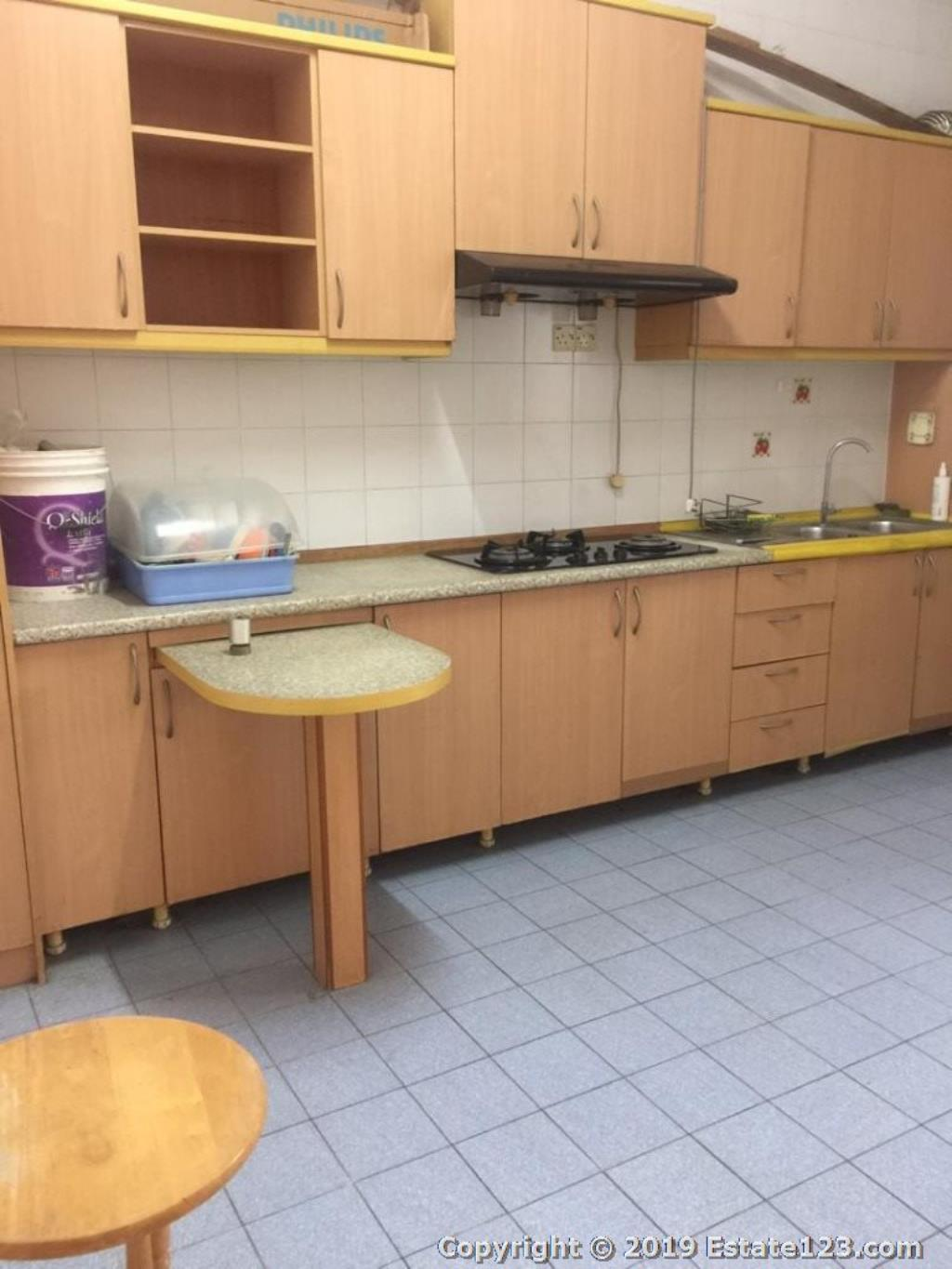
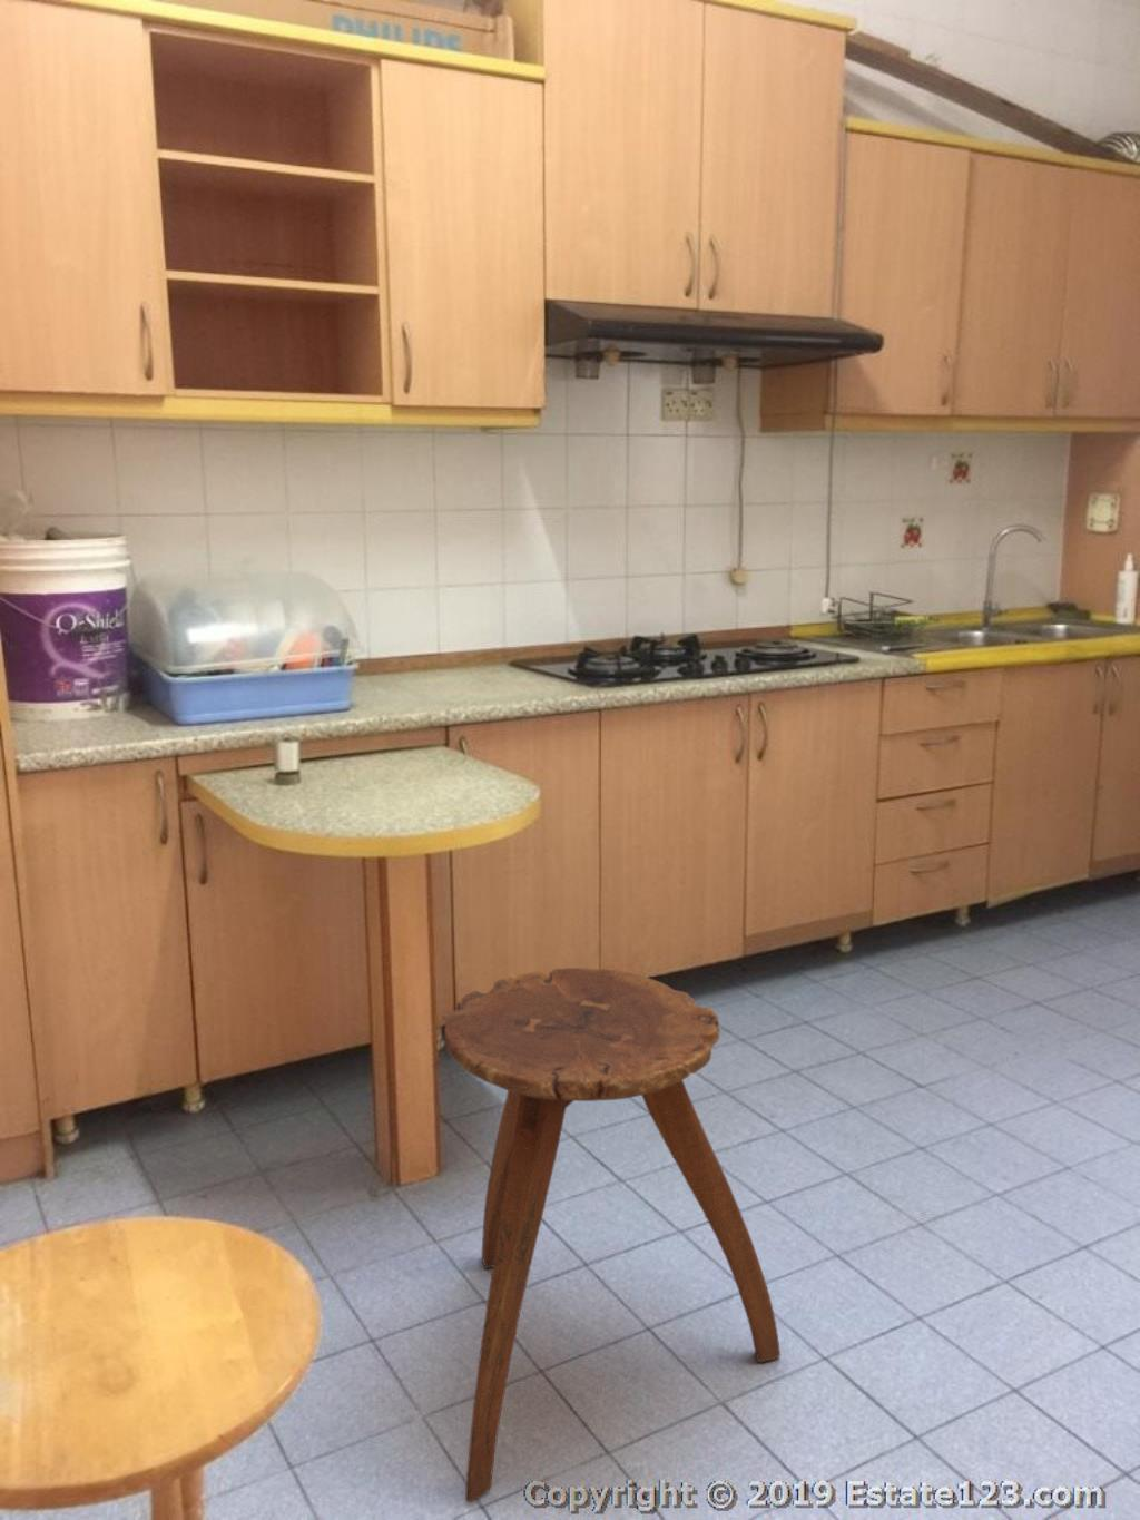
+ stool [443,967,782,1504]
